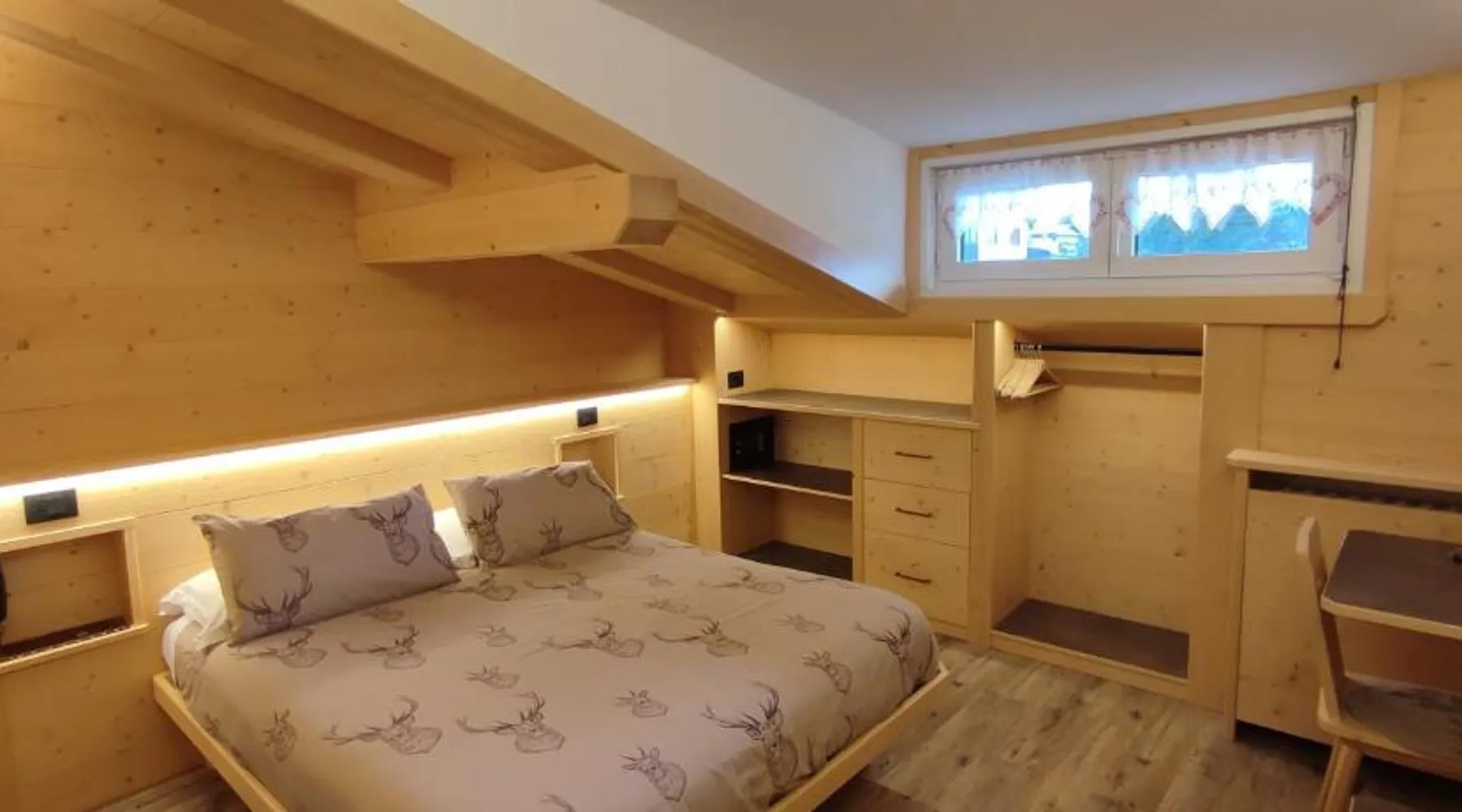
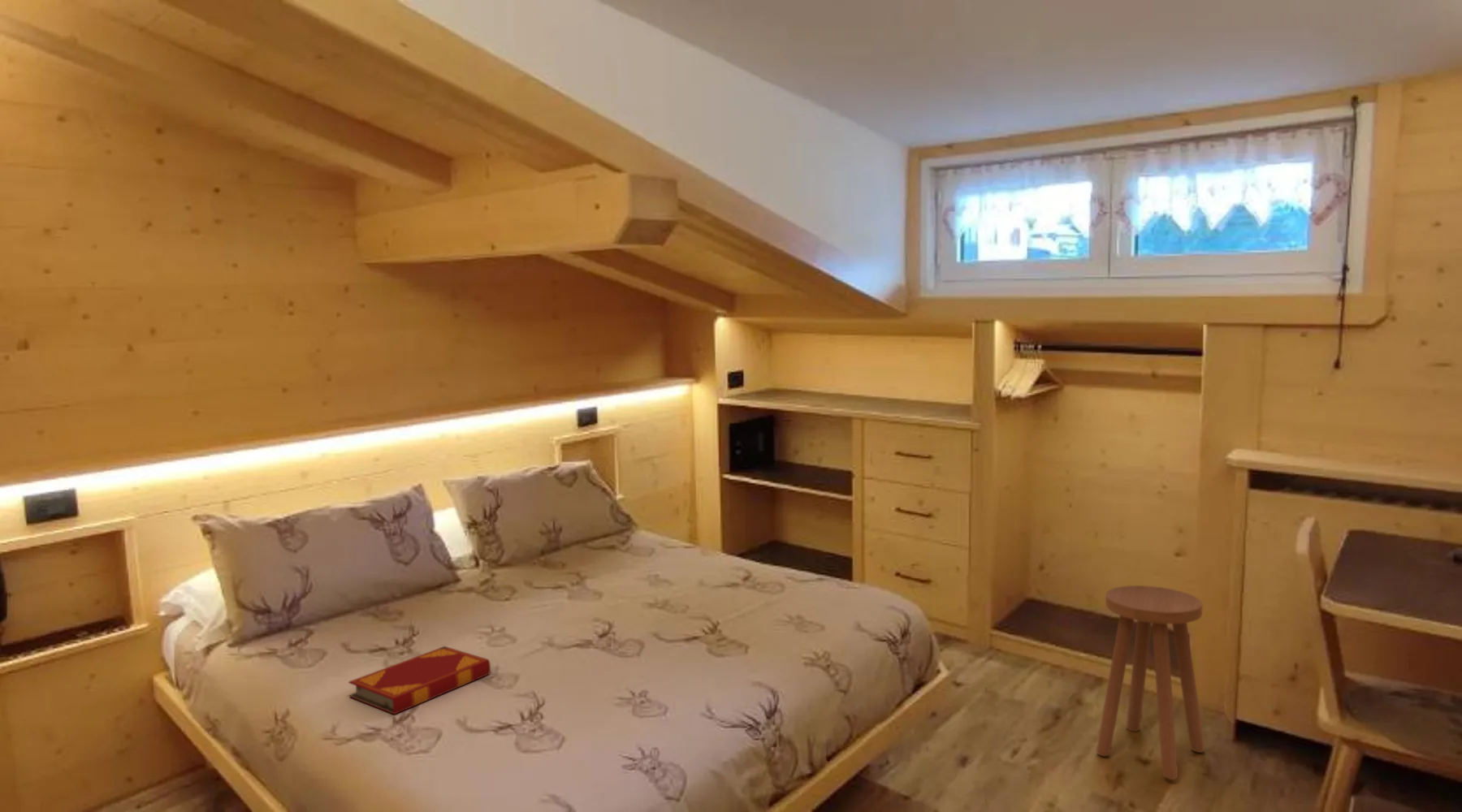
+ stool [1096,585,1206,780]
+ hardback book [348,646,491,715]
